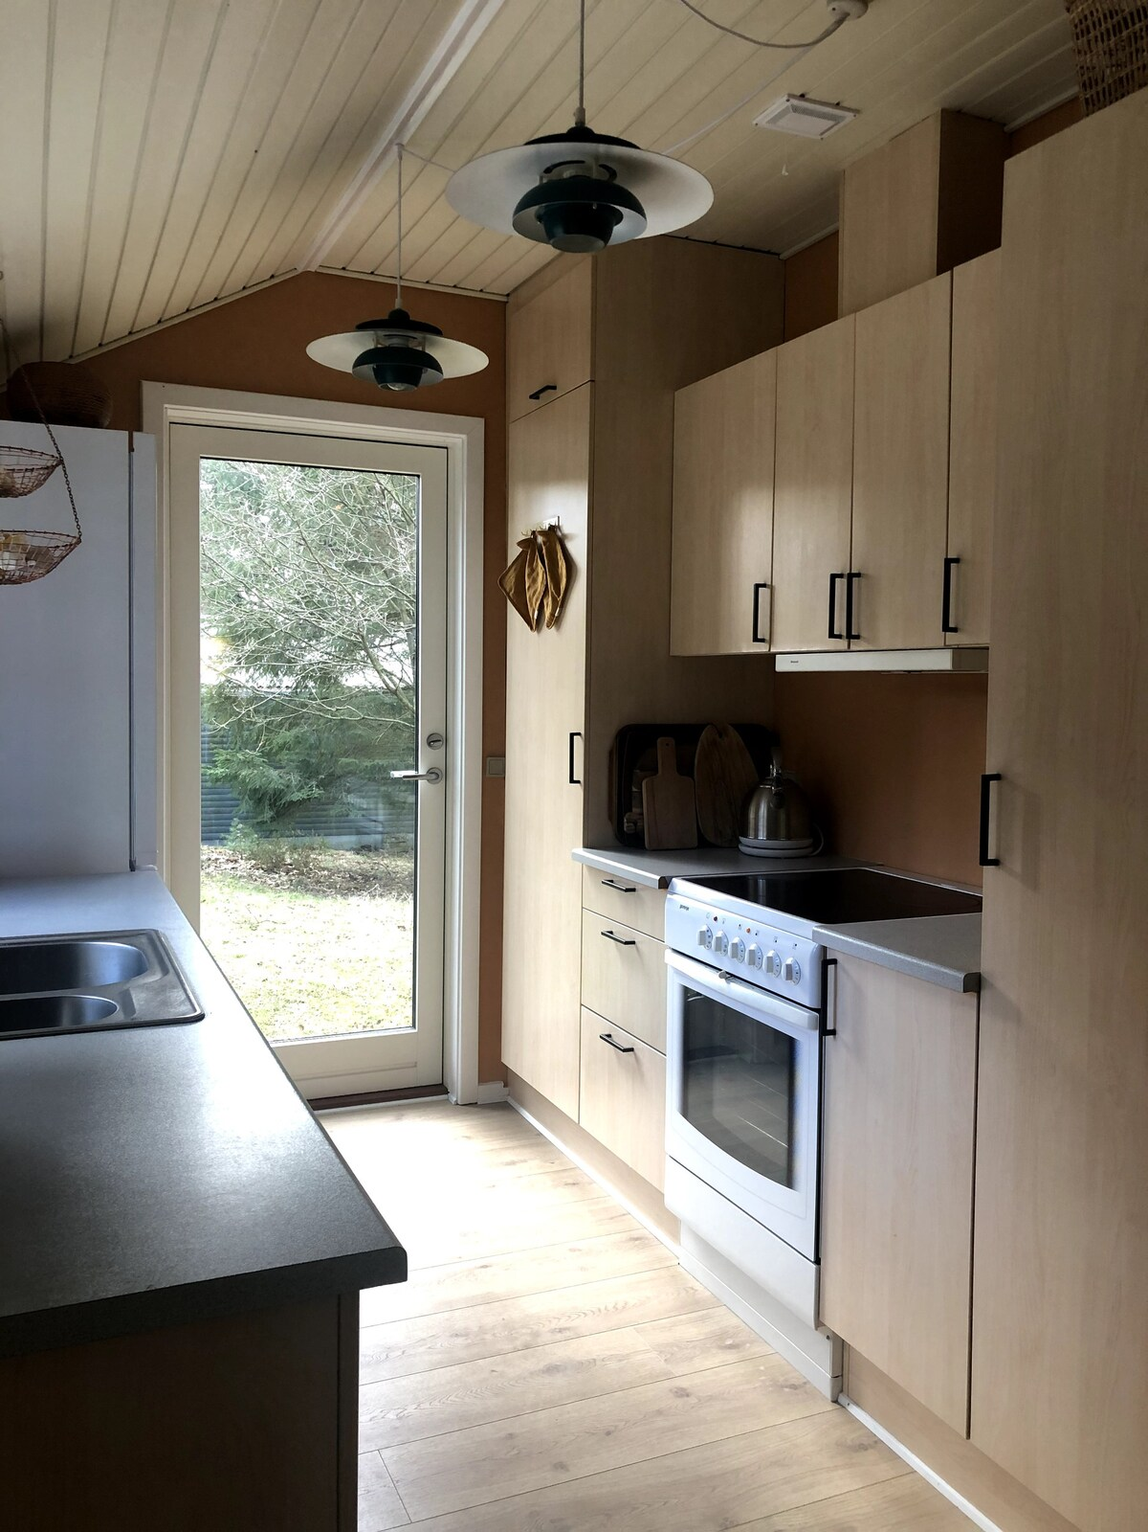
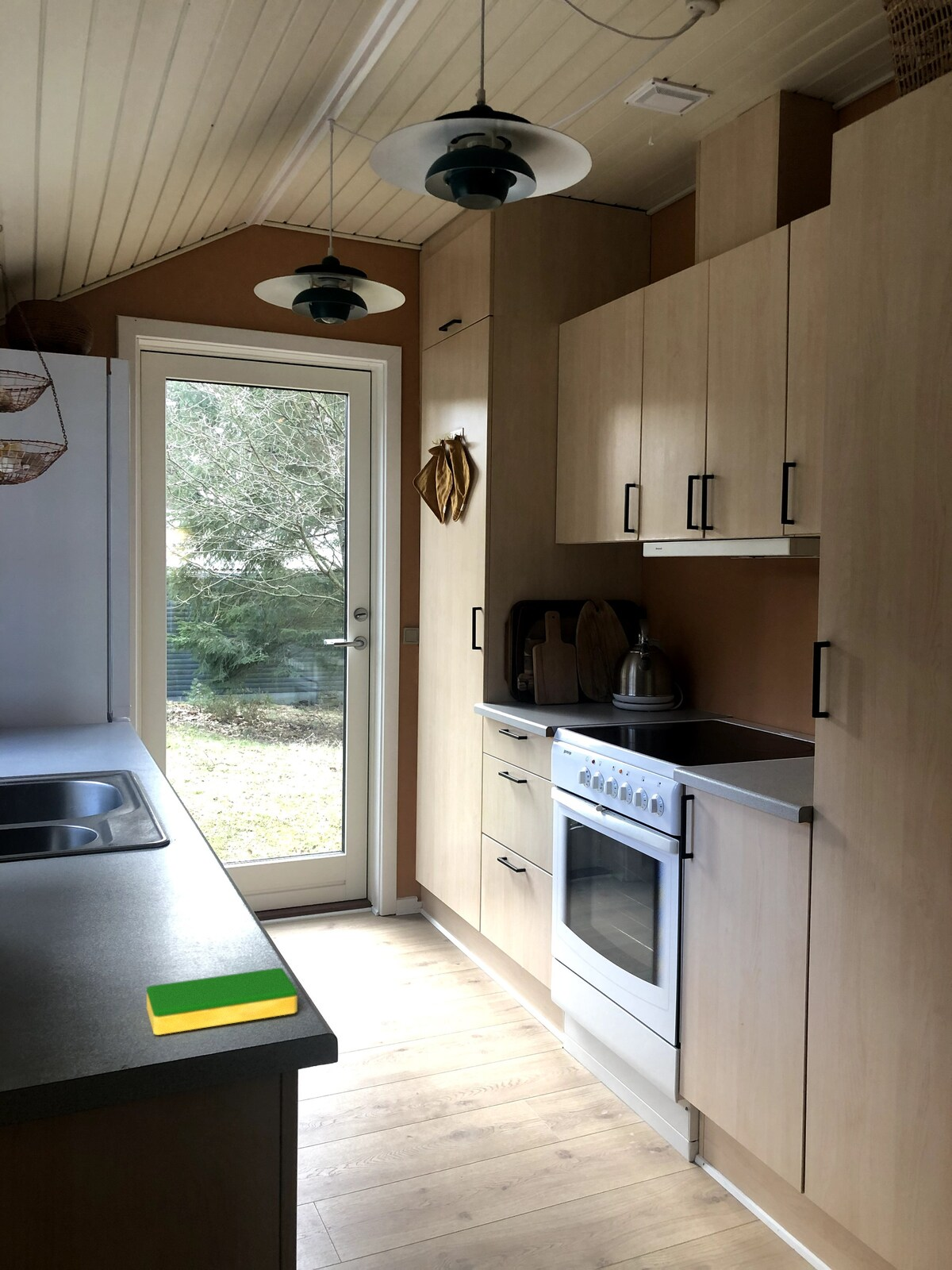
+ dish sponge [146,967,298,1036]
